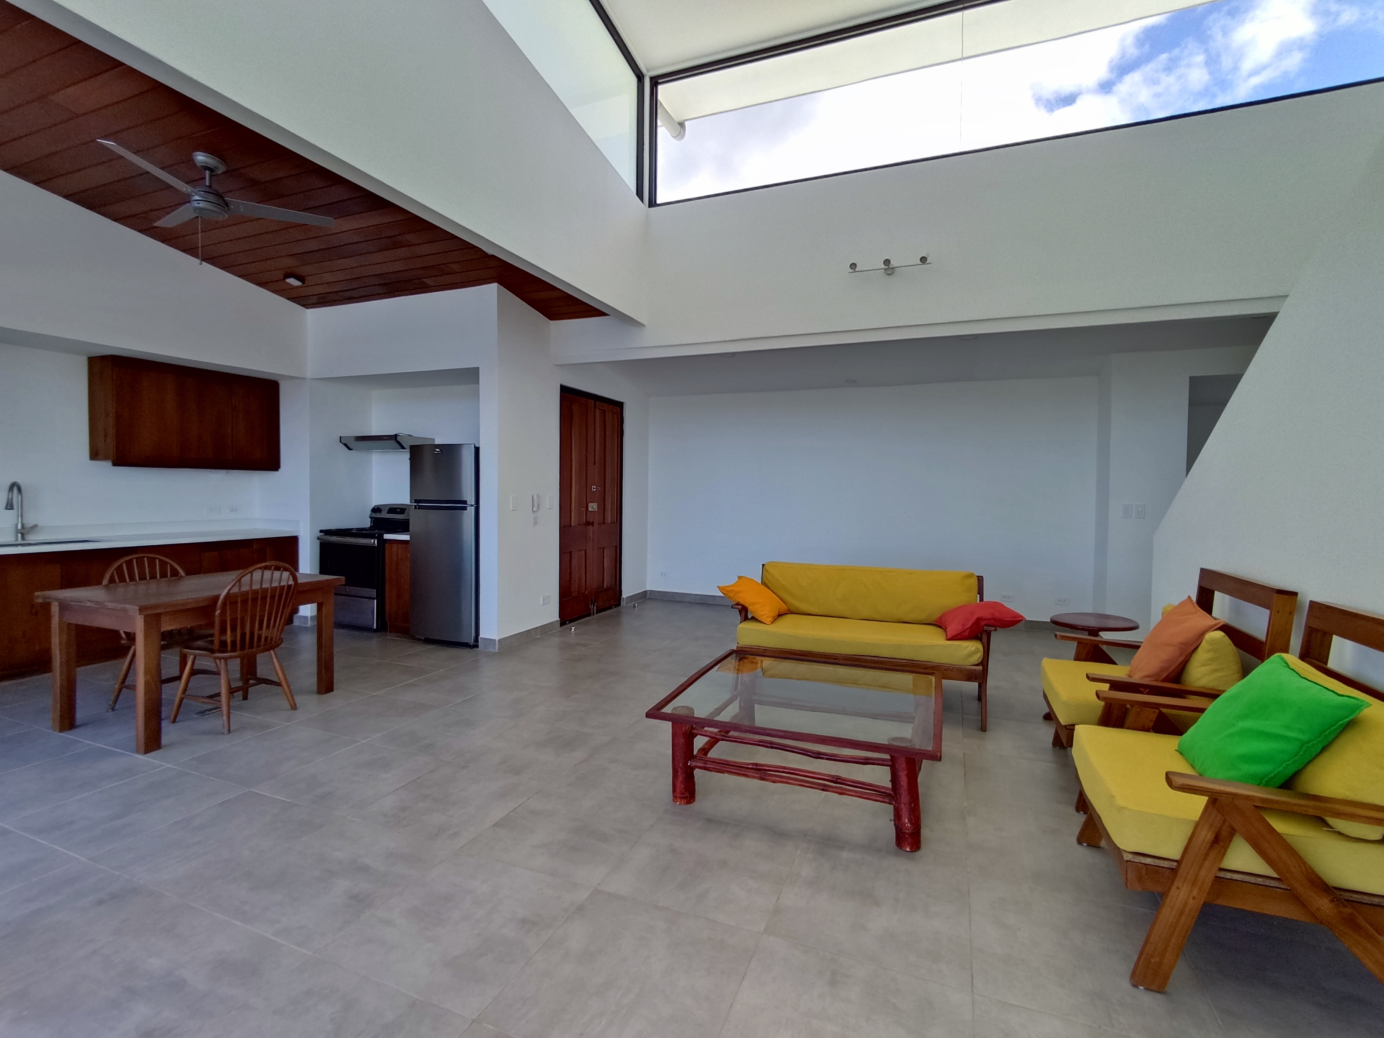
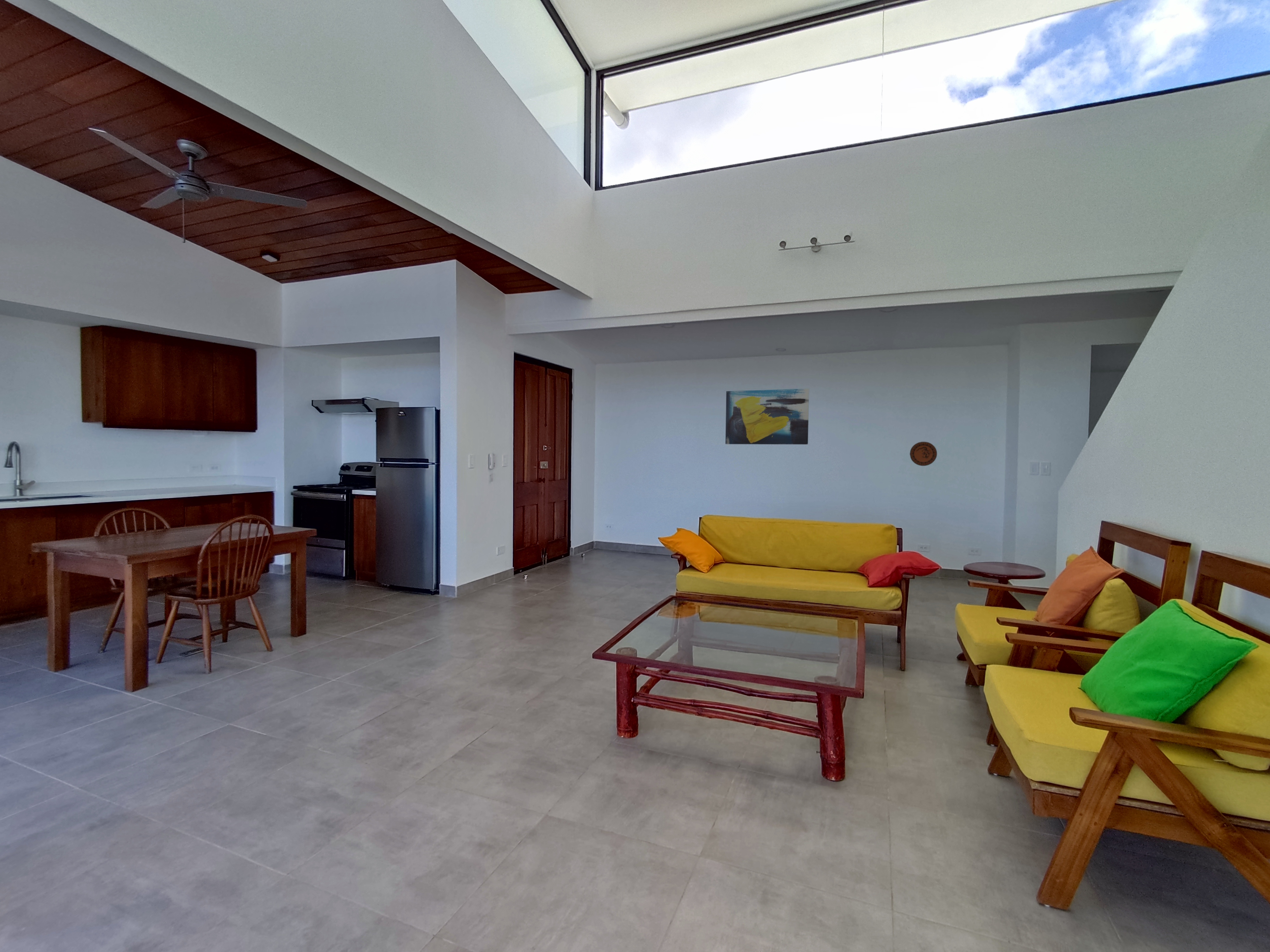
+ wall art [725,388,809,445]
+ decorative plate [909,441,937,466]
